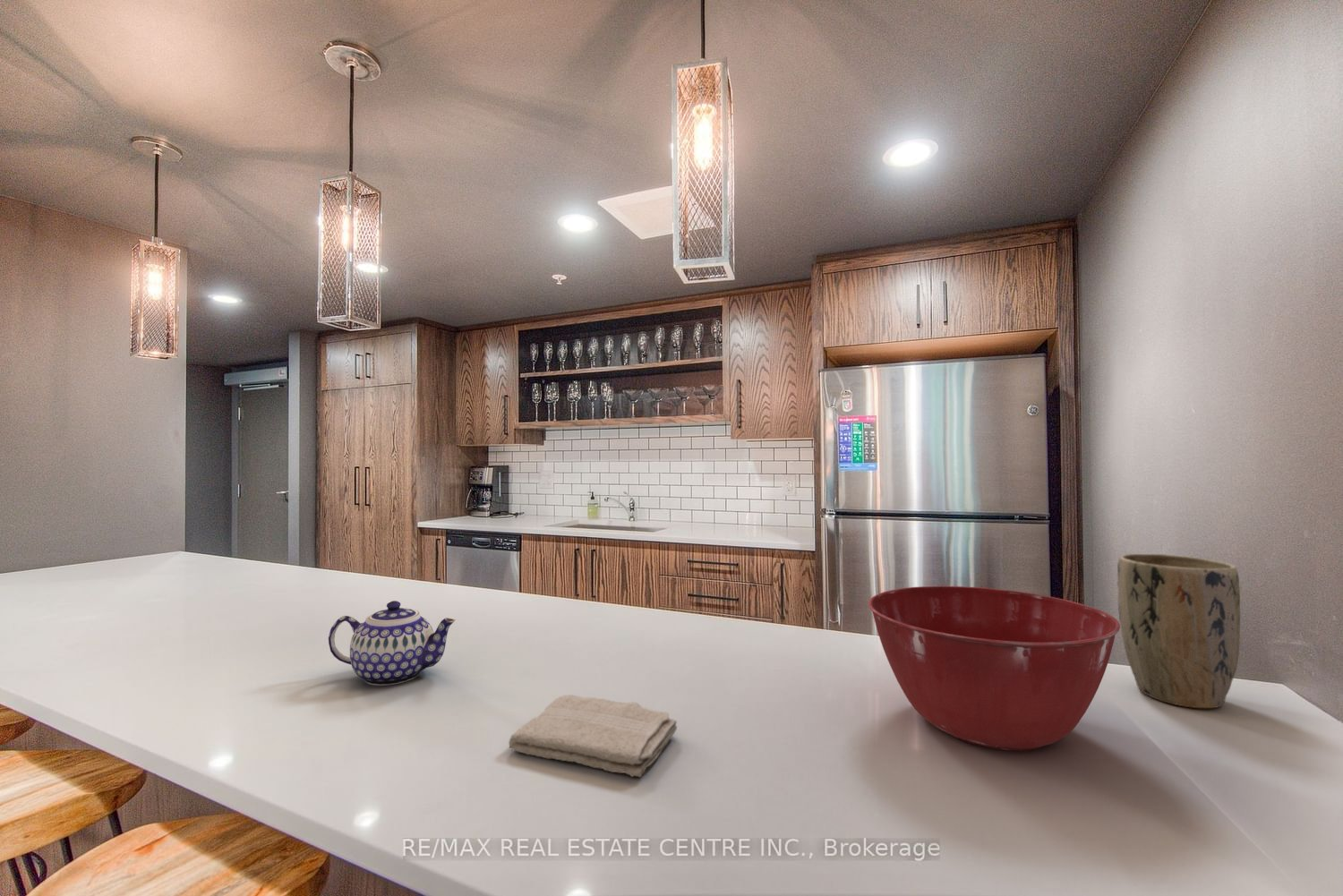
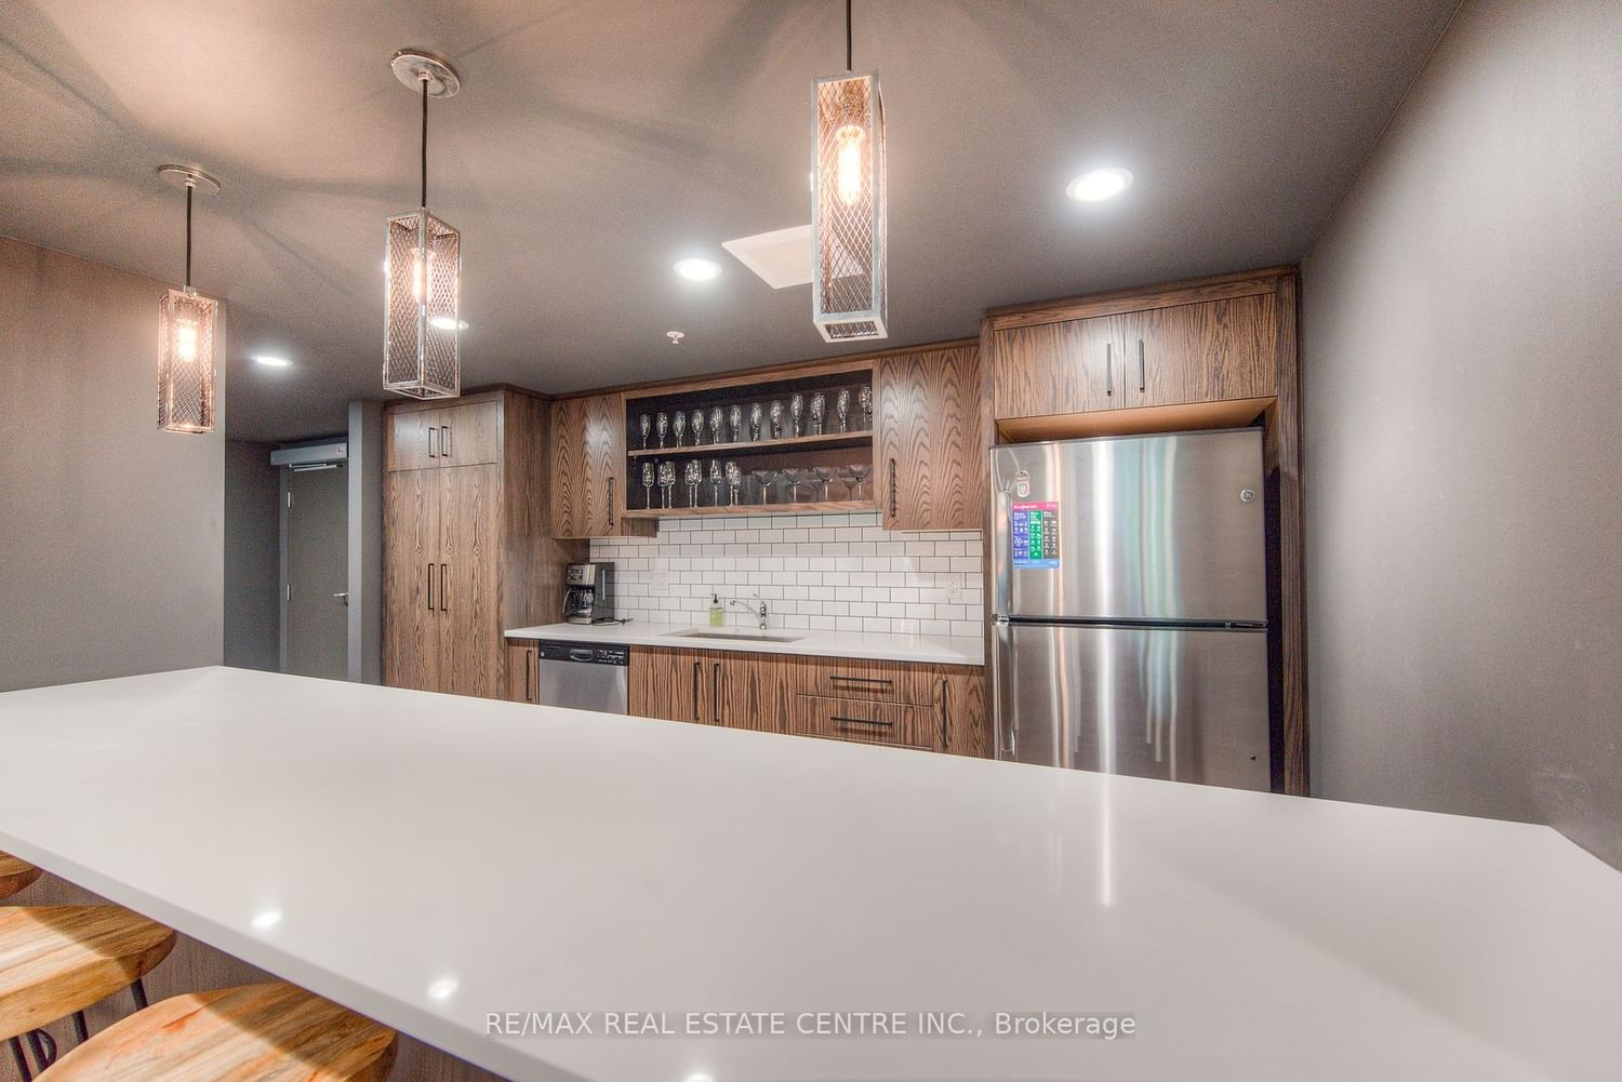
- washcloth [508,694,678,778]
- teapot [328,600,457,687]
- mixing bowl [868,585,1121,751]
- plant pot [1116,552,1241,709]
